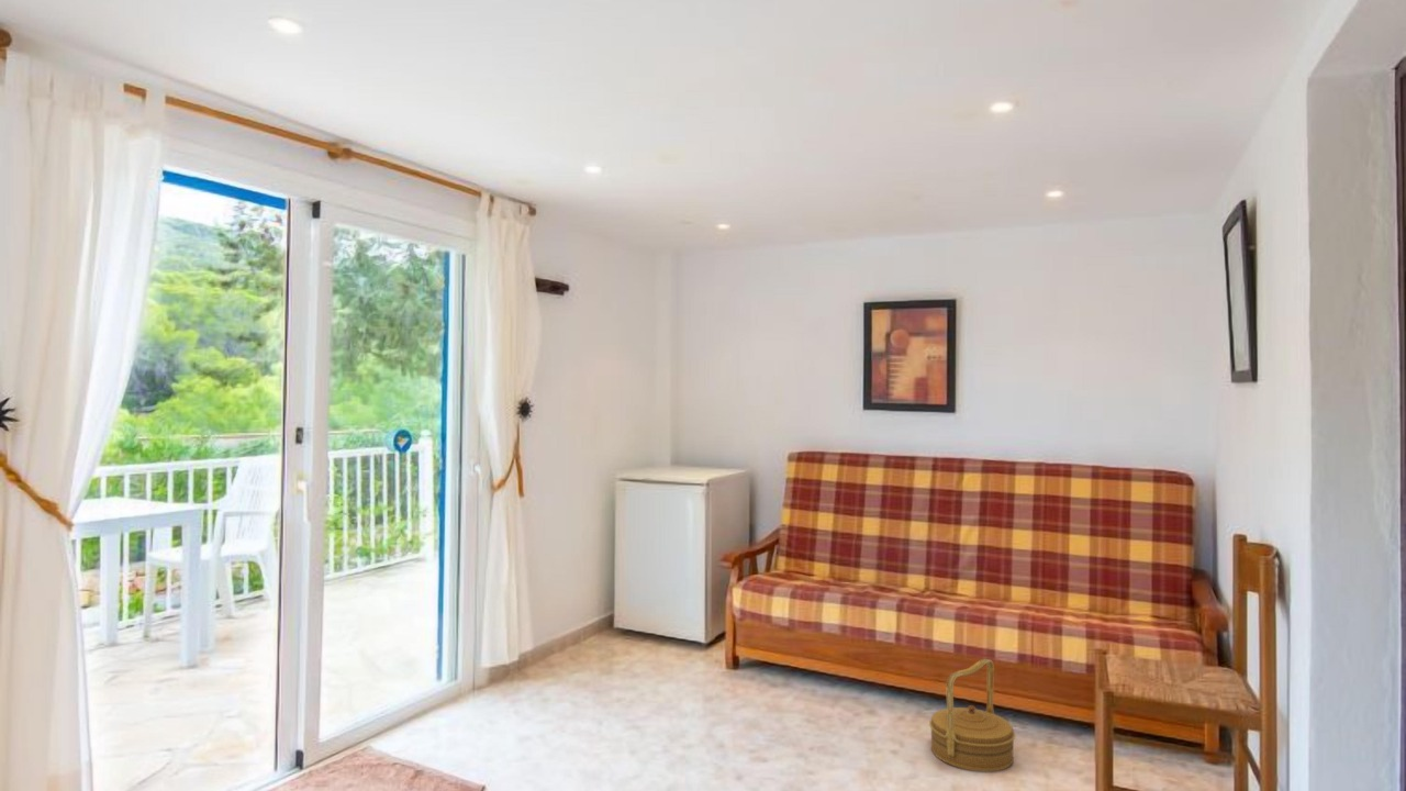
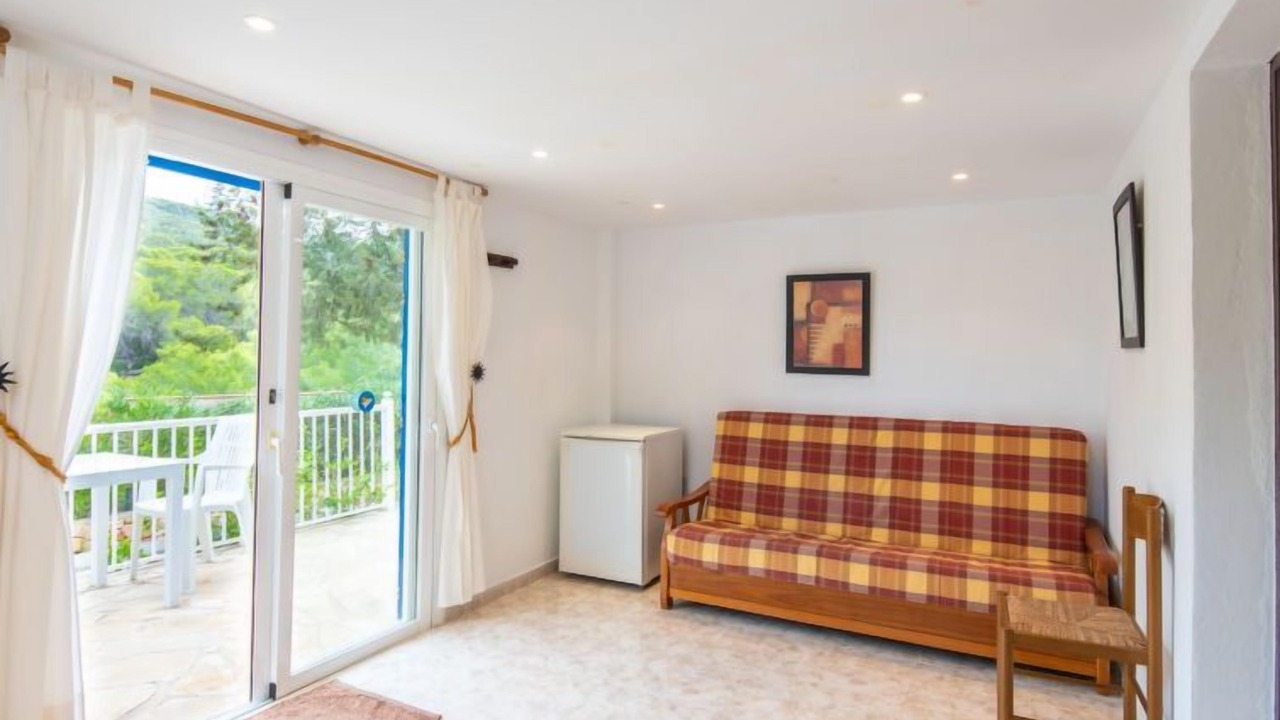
- basket [928,657,1016,773]
